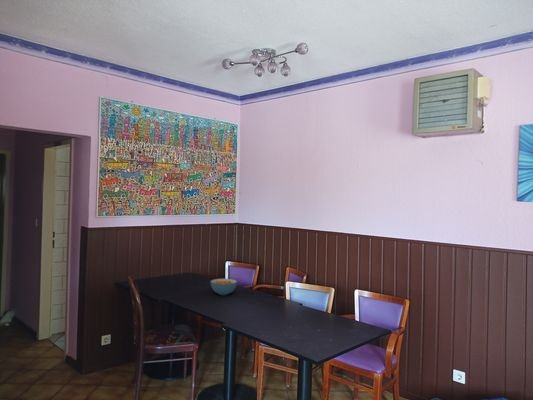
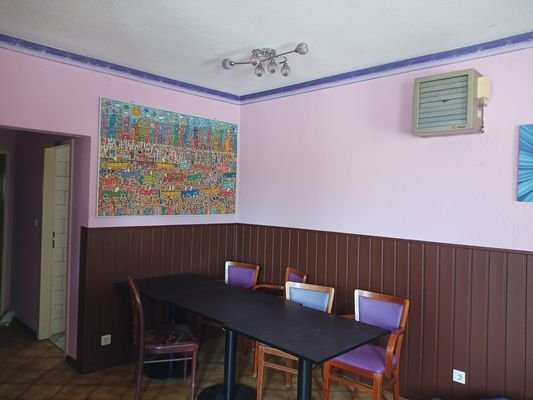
- cereal bowl [209,278,238,296]
